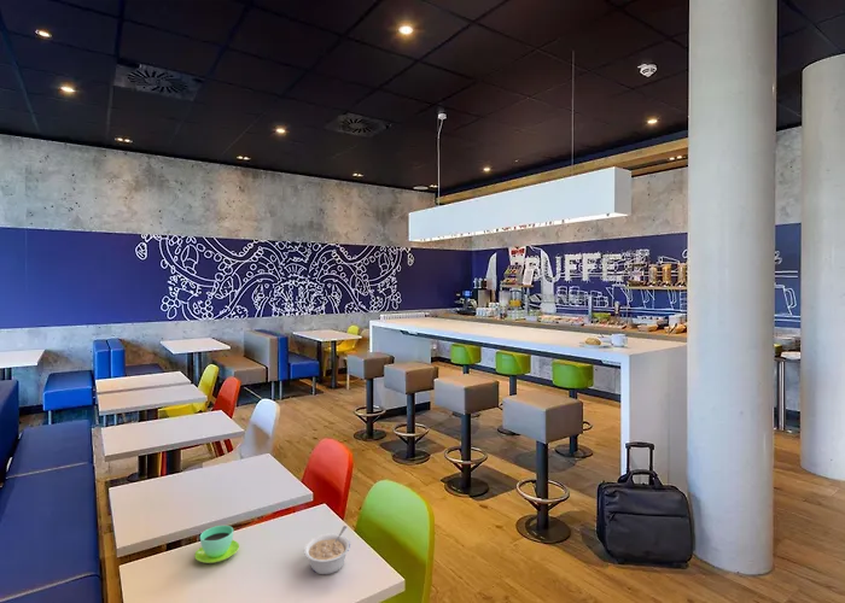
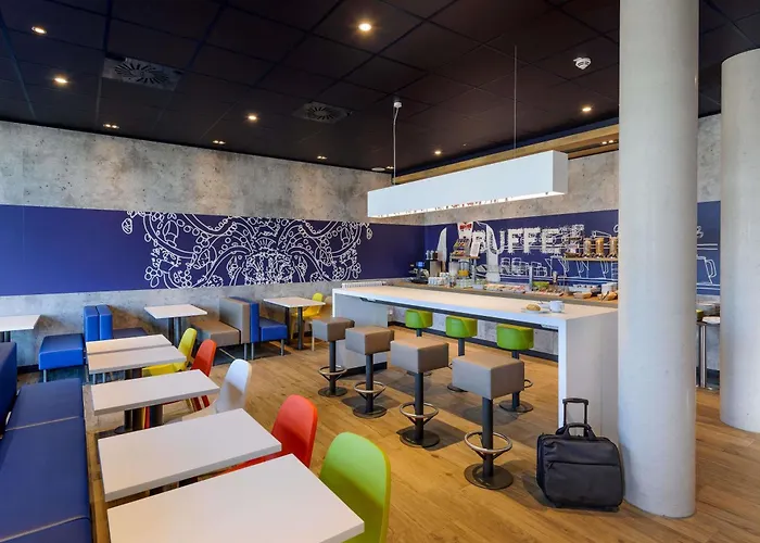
- legume [303,525,351,575]
- cup [193,525,240,564]
